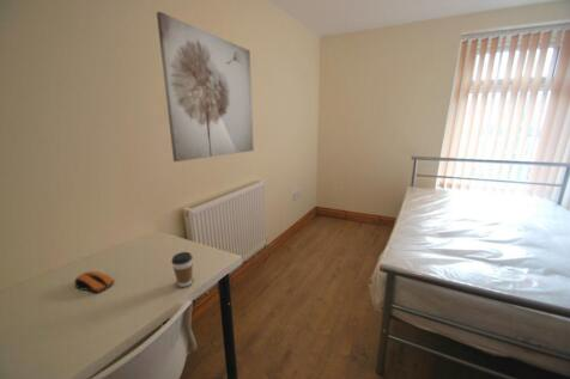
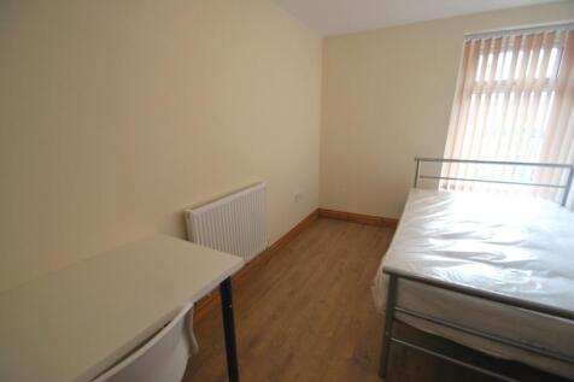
- coffee cup [170,251,194,288]
- wall art [156,11,255,163]
- computer mouse [73,270,115,294]
